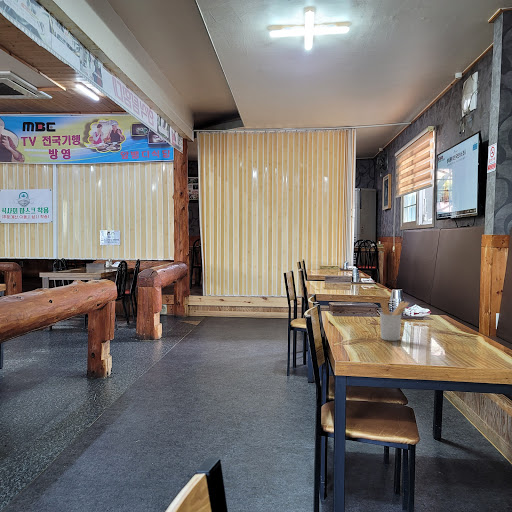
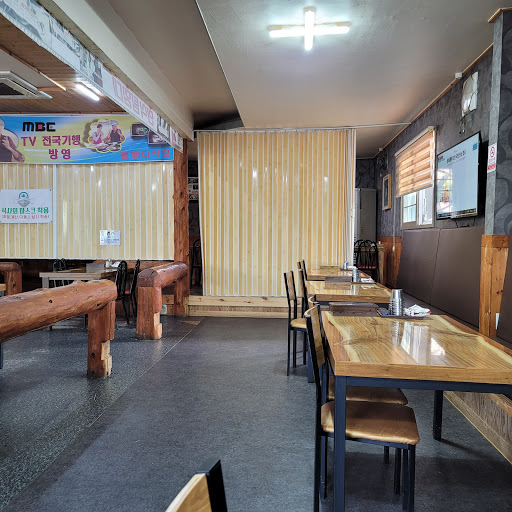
- utensil holder [379,298,410,342]
